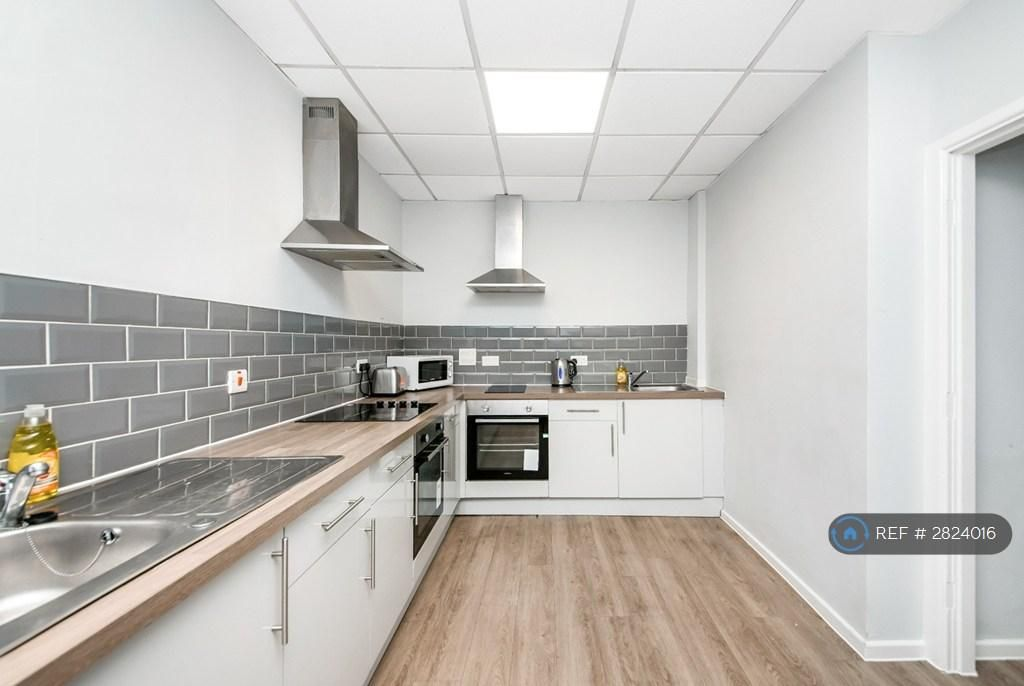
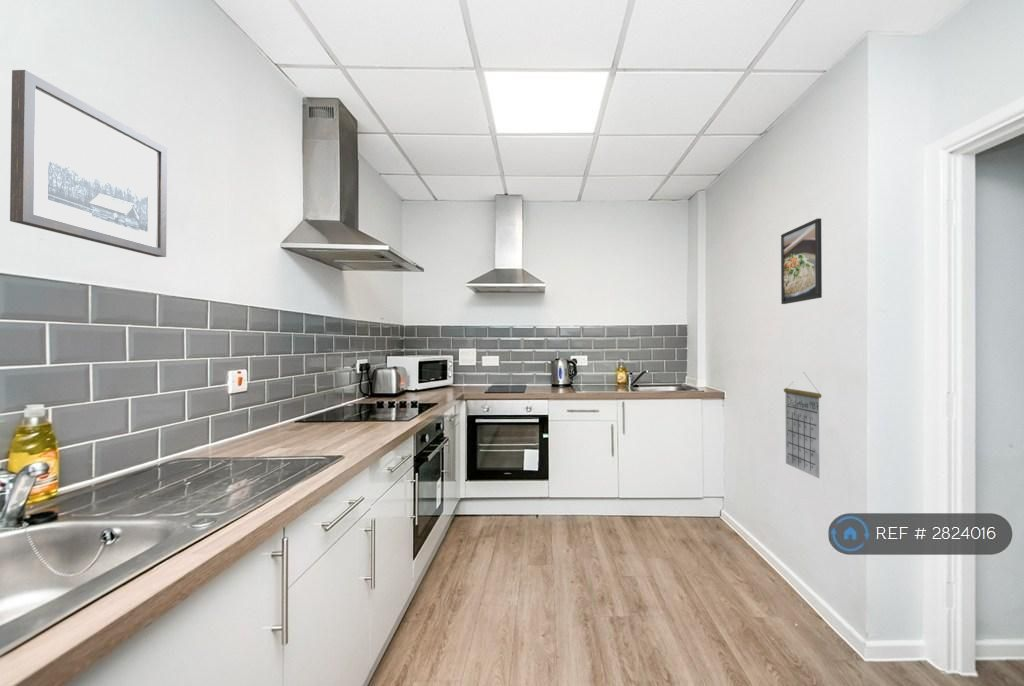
+ calendar [783,373,822,479]
+ wall art [9,69,168,258]
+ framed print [780,217,823,305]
